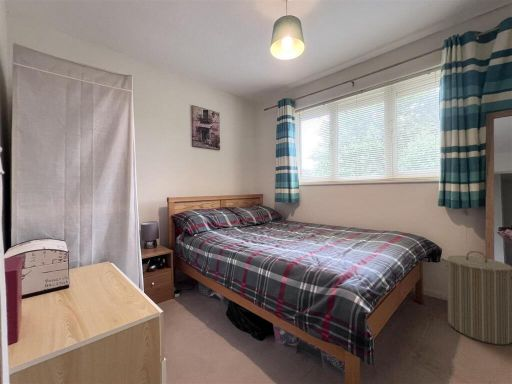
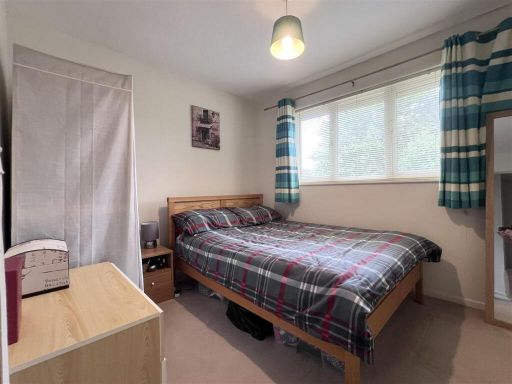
- laundry hamper [440,250,512,346]
